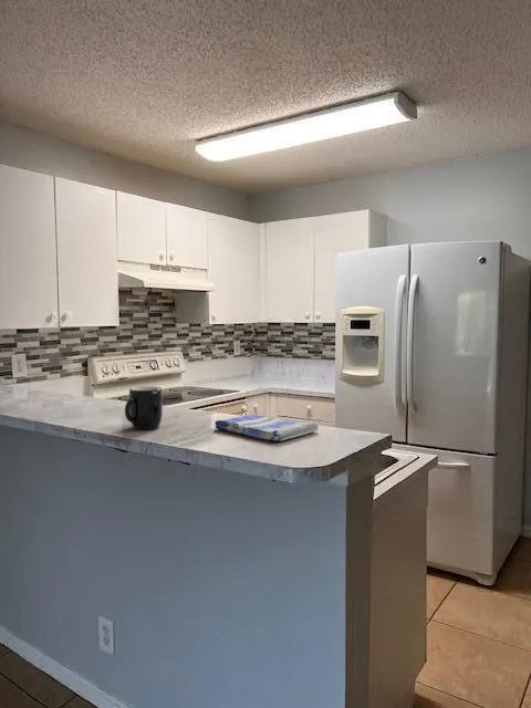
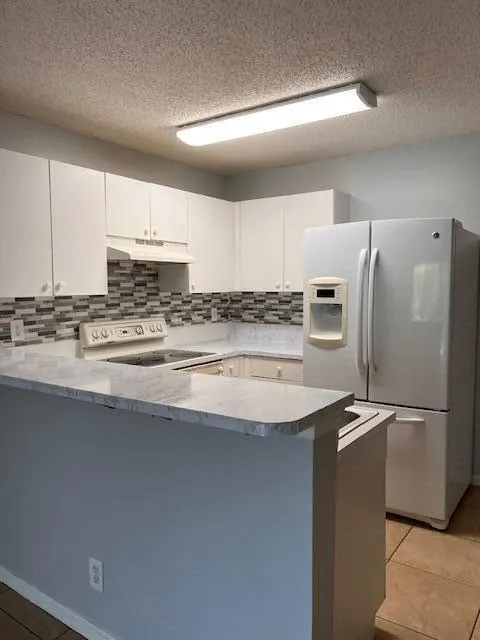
- dish towel [214,414,320,442]
- mug [124,385,164,430]
